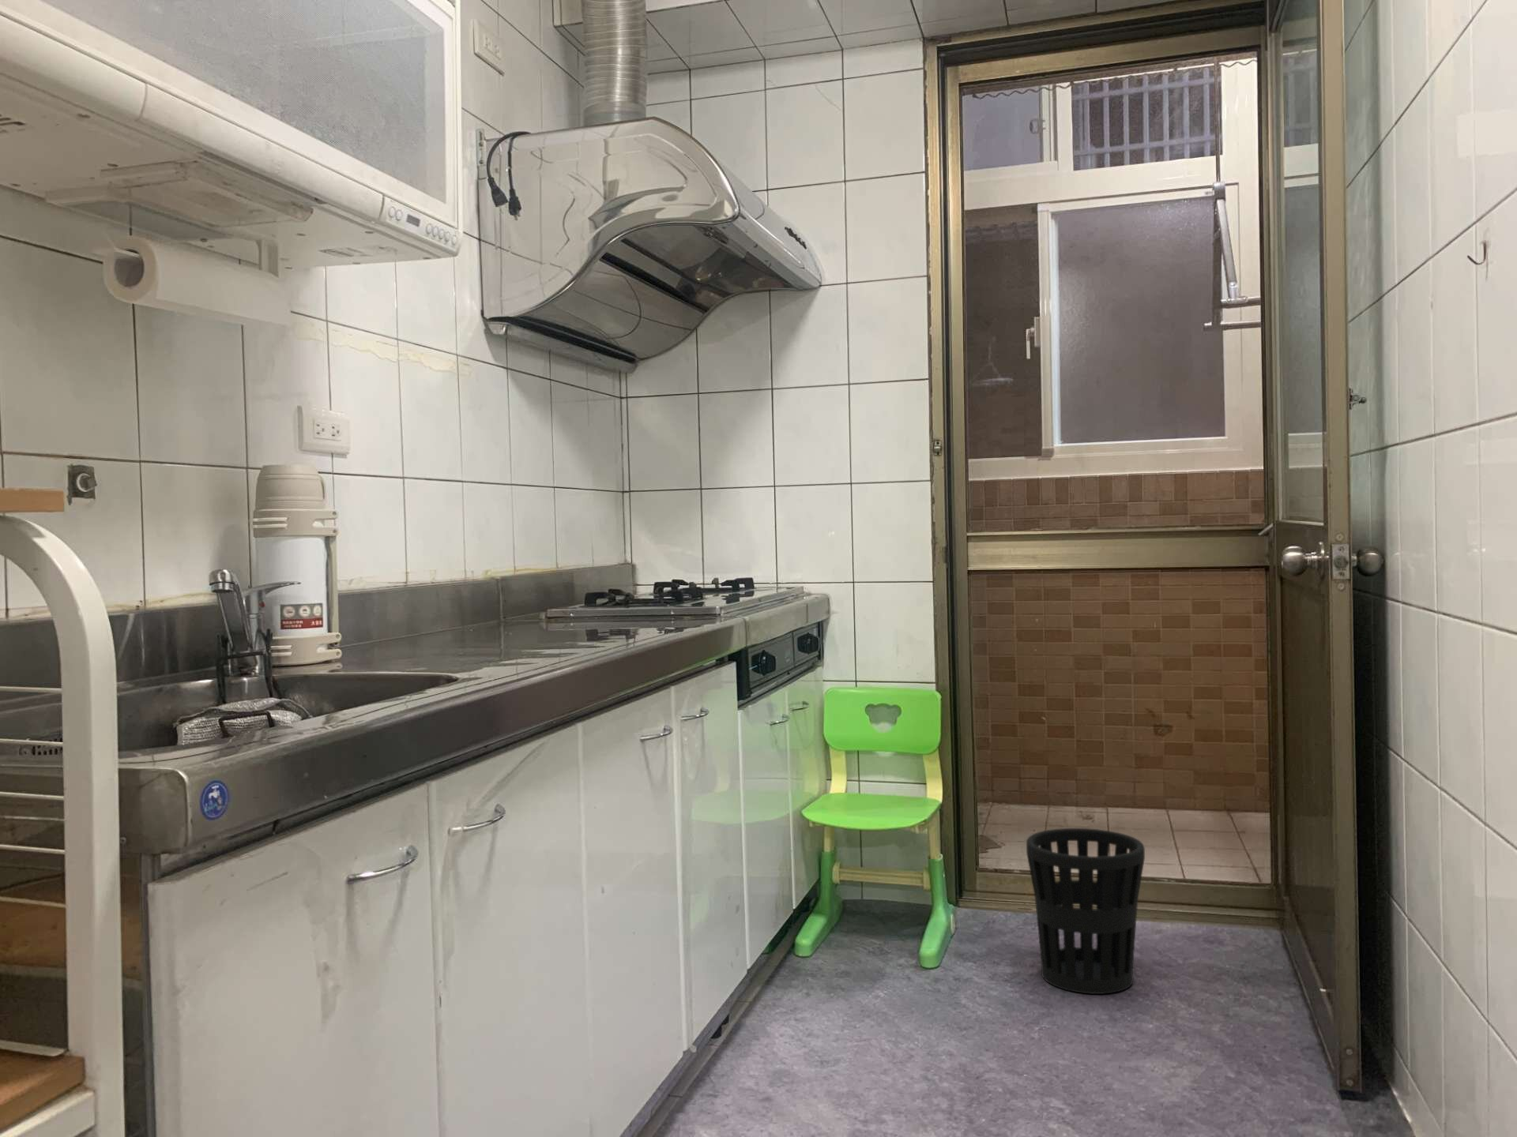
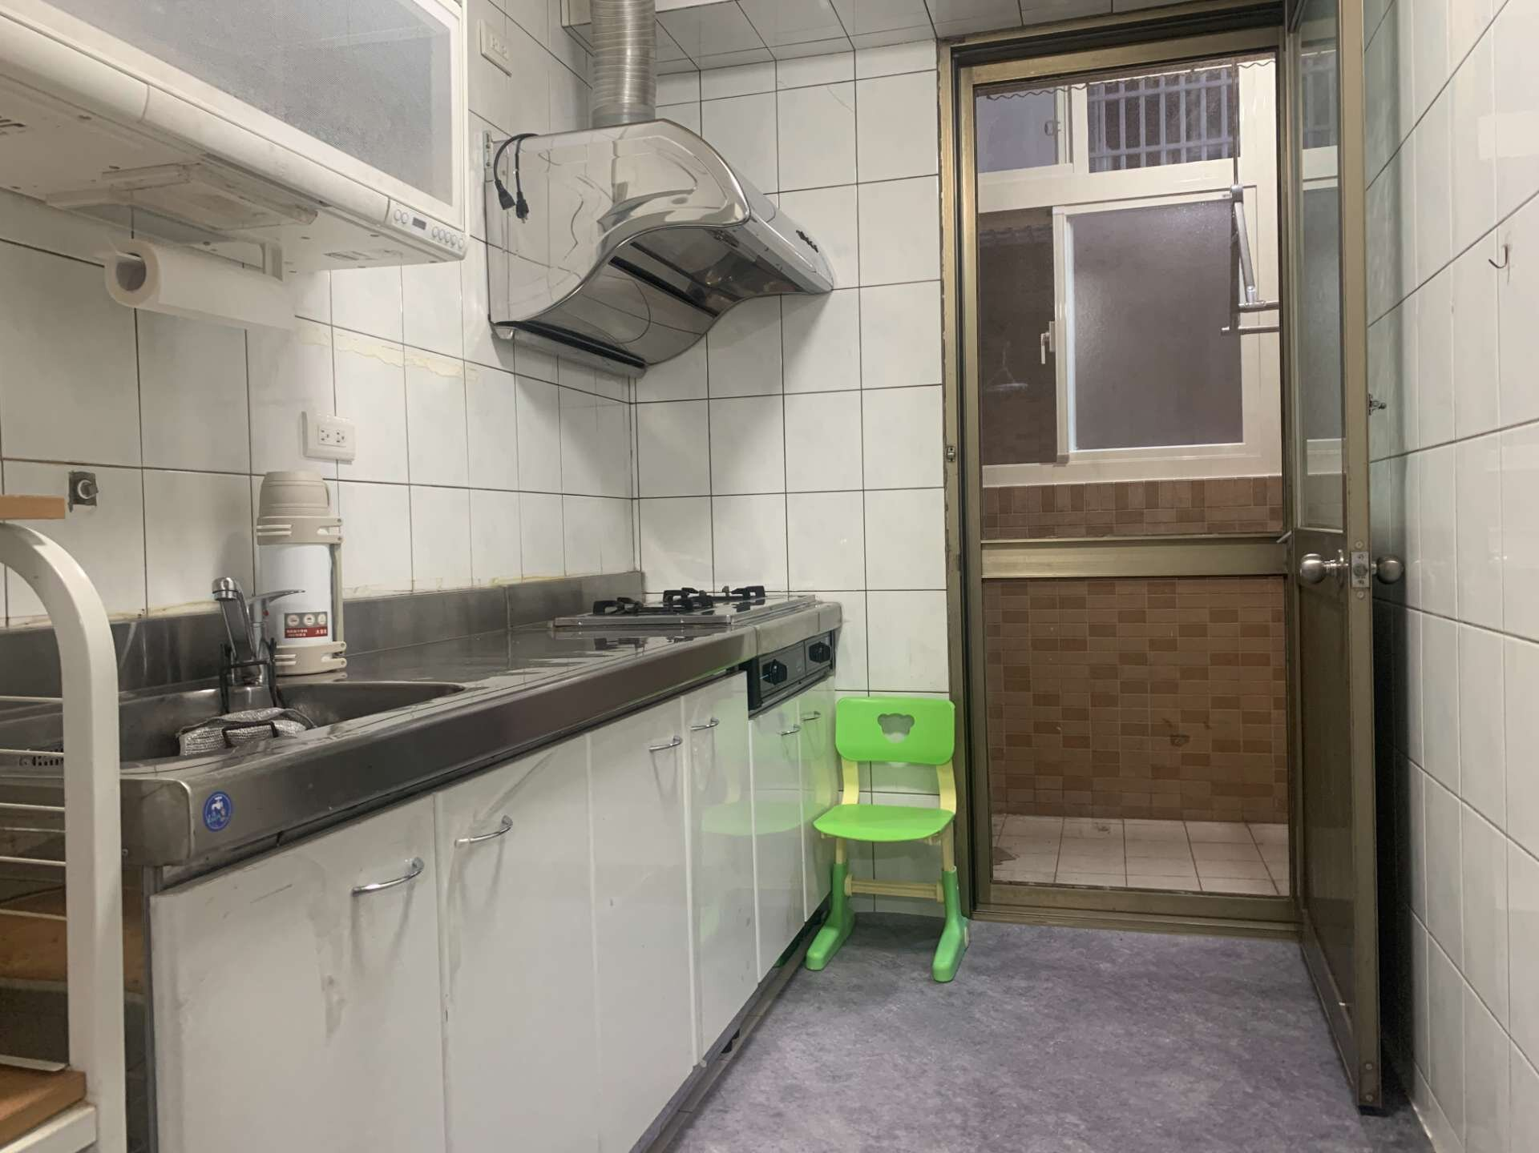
- wastebasket [1026,828,1146,995]
